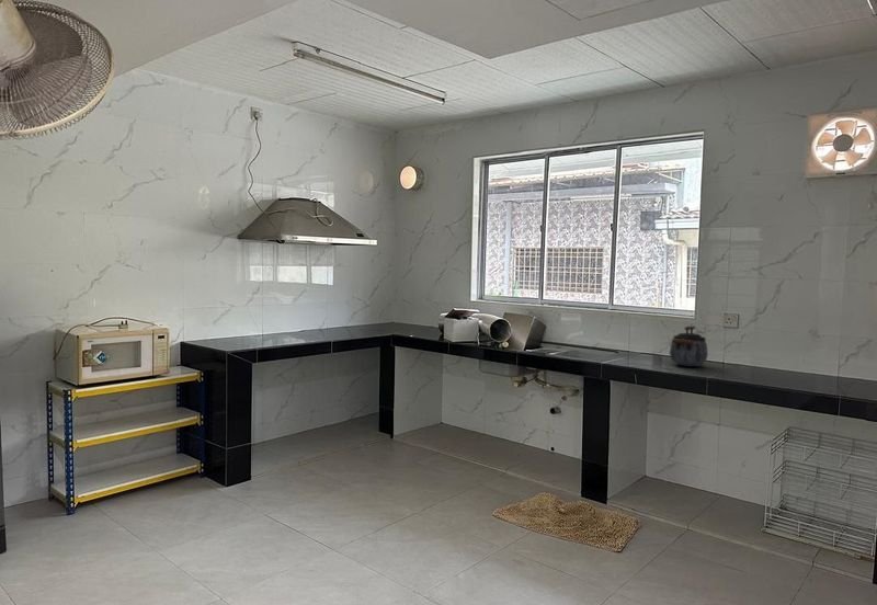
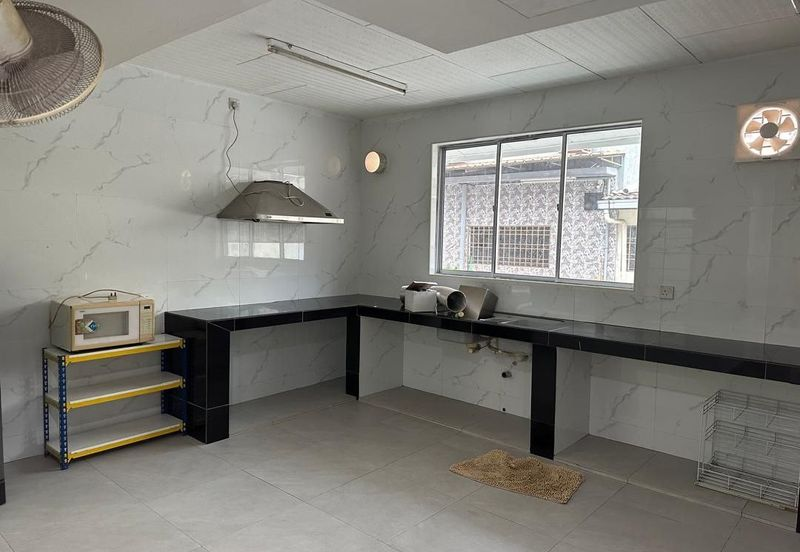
- kettle [669,326,709,367]
